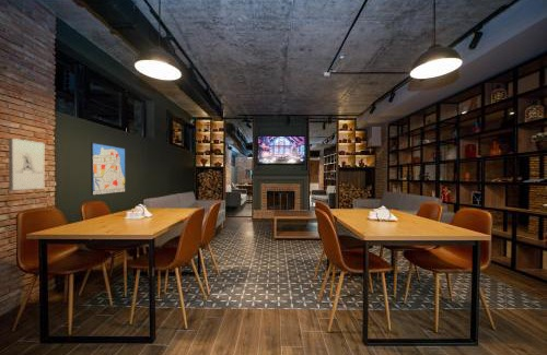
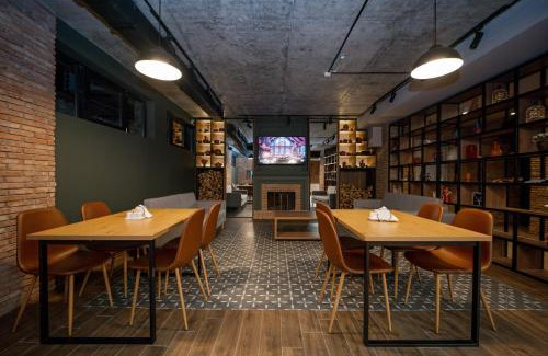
- wall sculpture [7,138,45,192]
- wall art [90,142,126,197]
